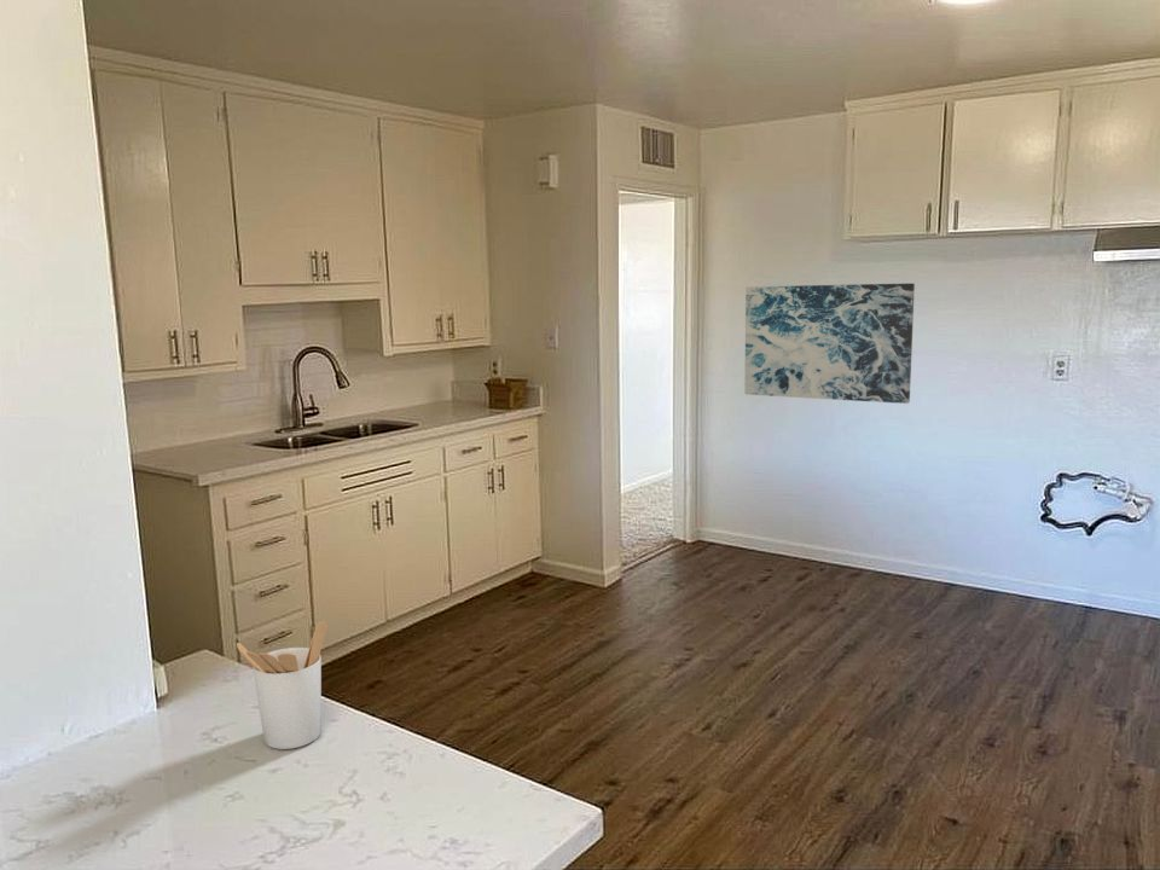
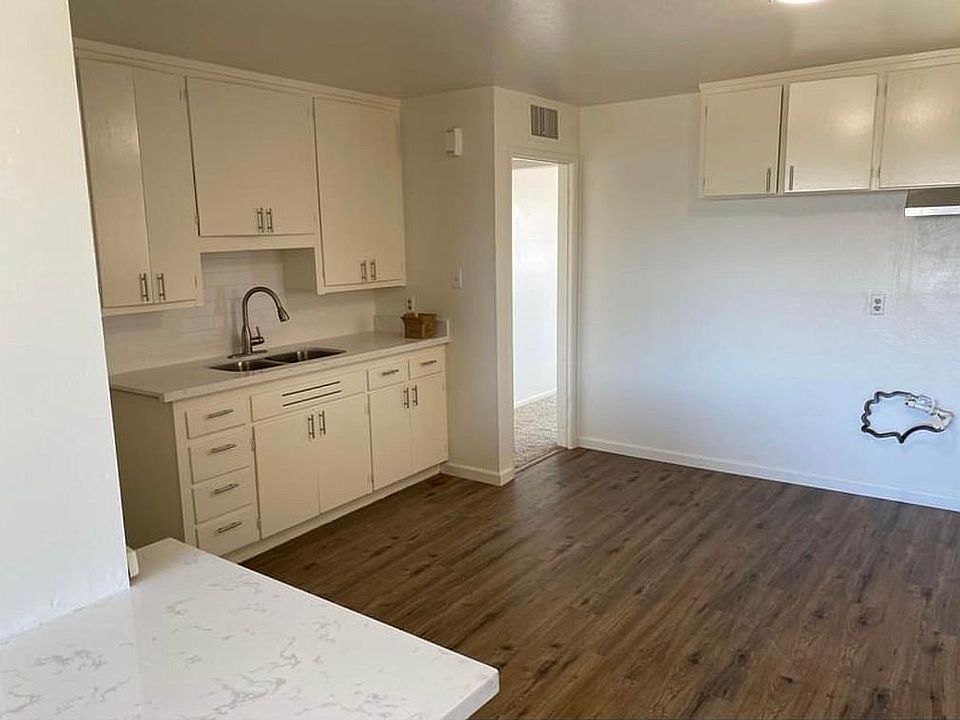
- utensil holder [236,620,329,750]
- wall art [743,283,916,405]
